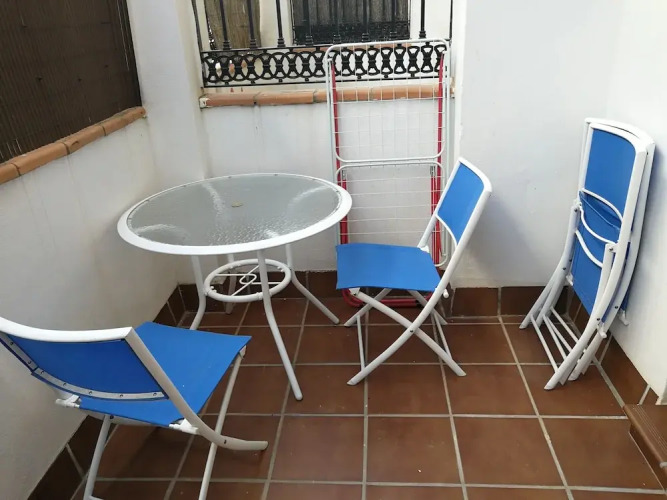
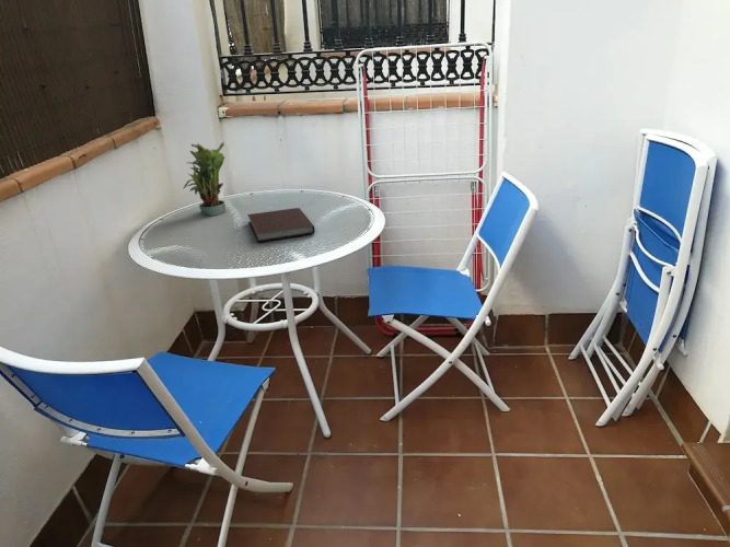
+ potted plant [182,141,227,217]
+ notebook [246,207,316,243]
